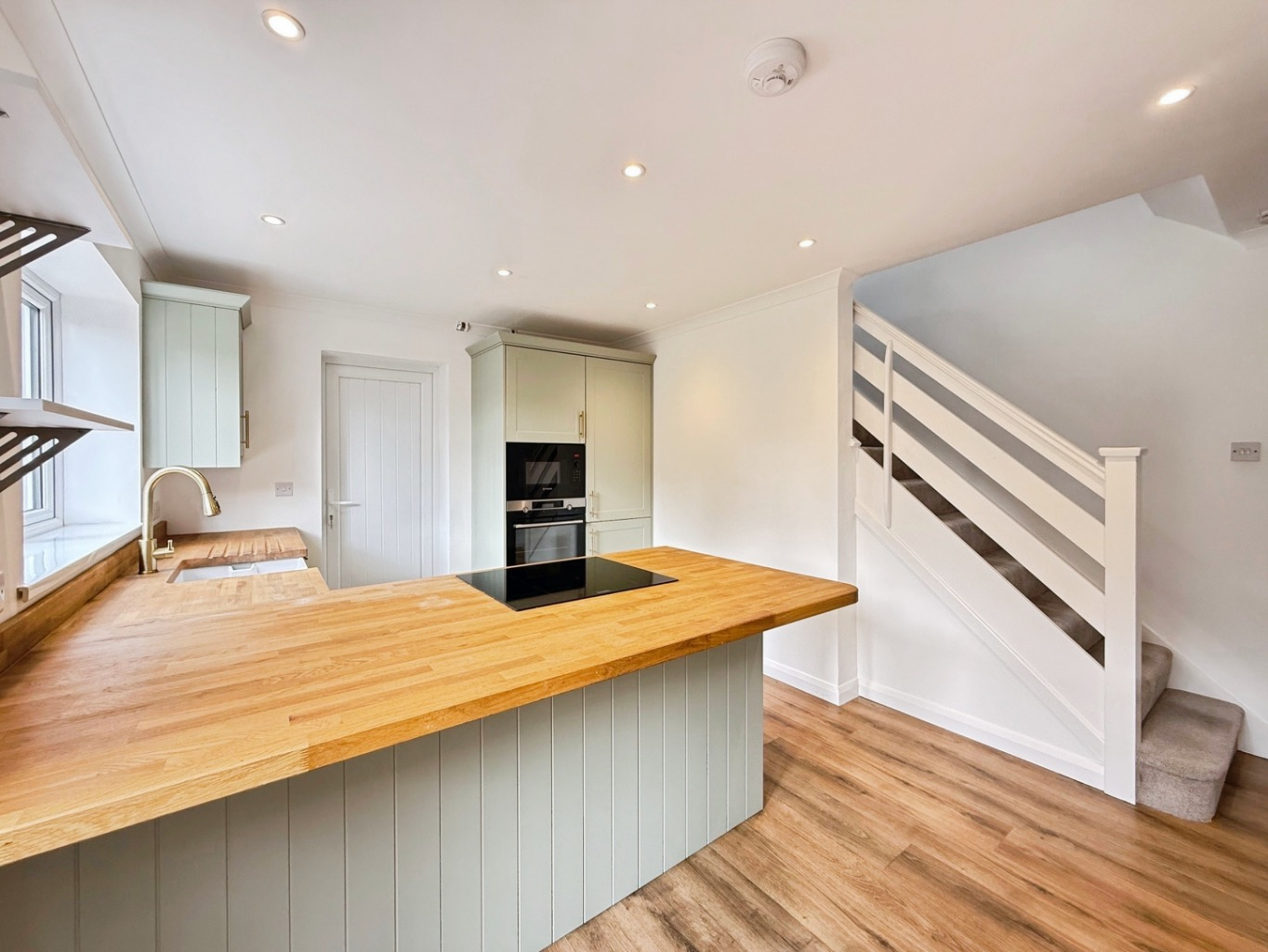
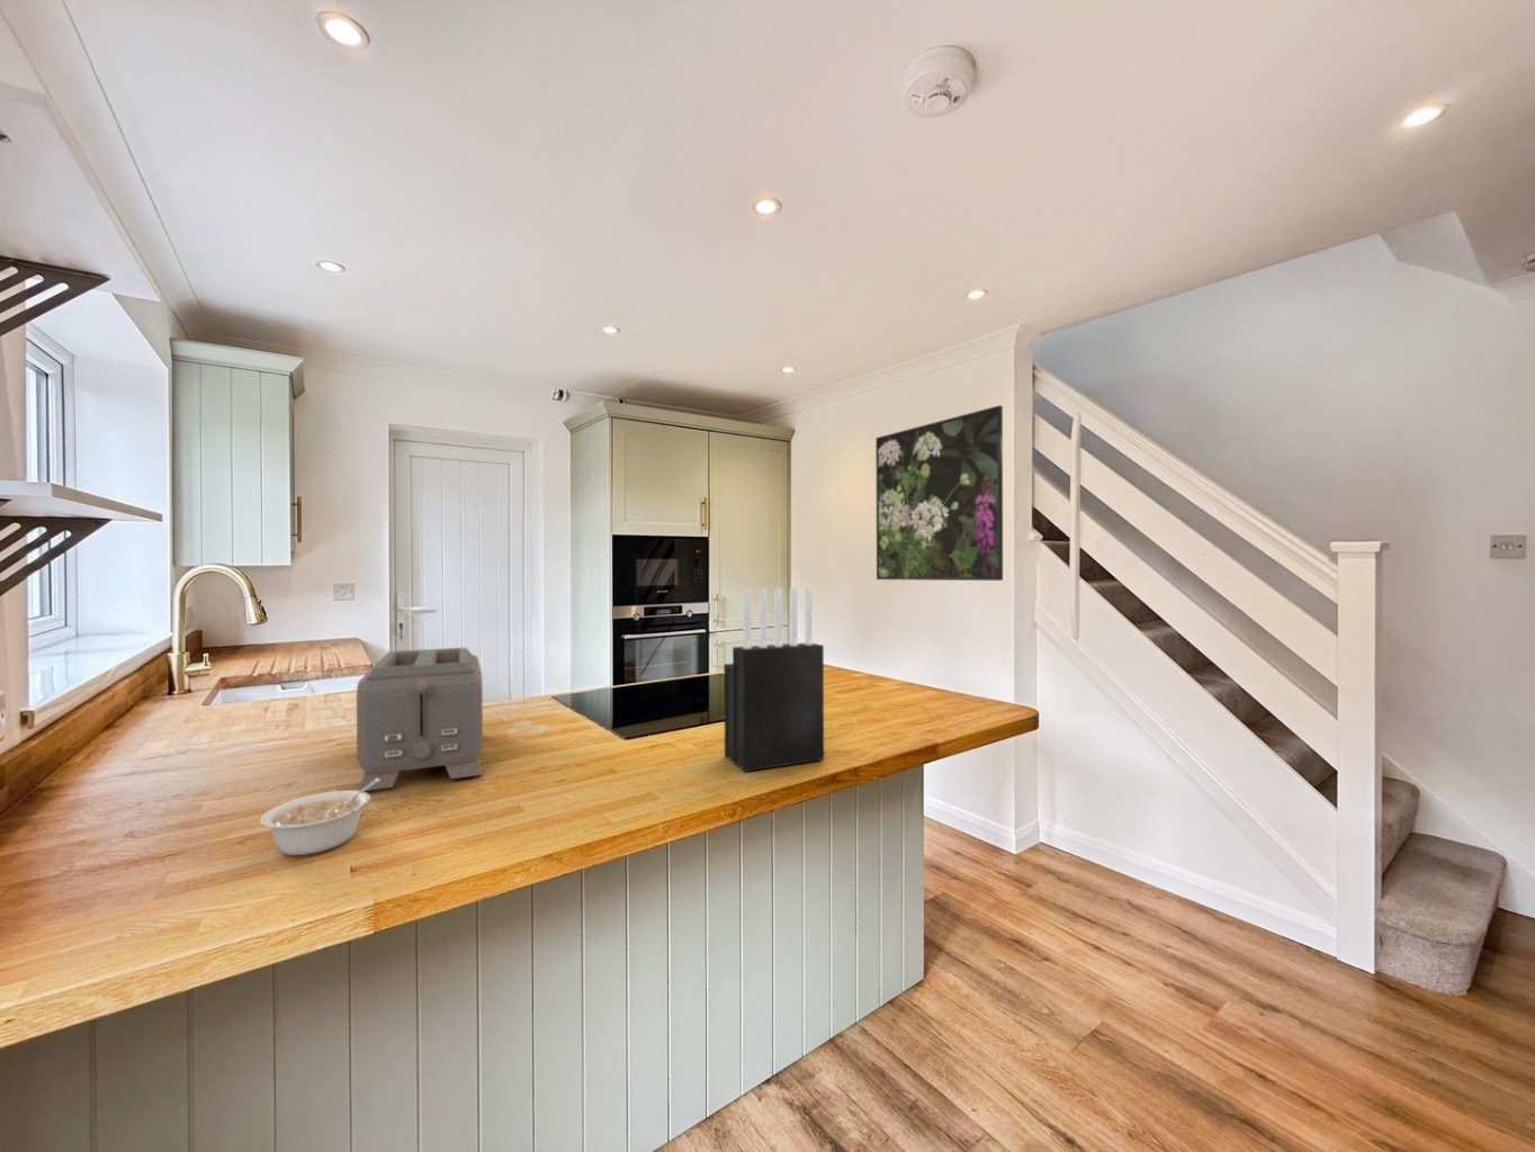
+ knife block [723,586,824,773]
+ legume [259,778,381,856]
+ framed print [874,404,1004,582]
+ toaster [356,647,484,793]
